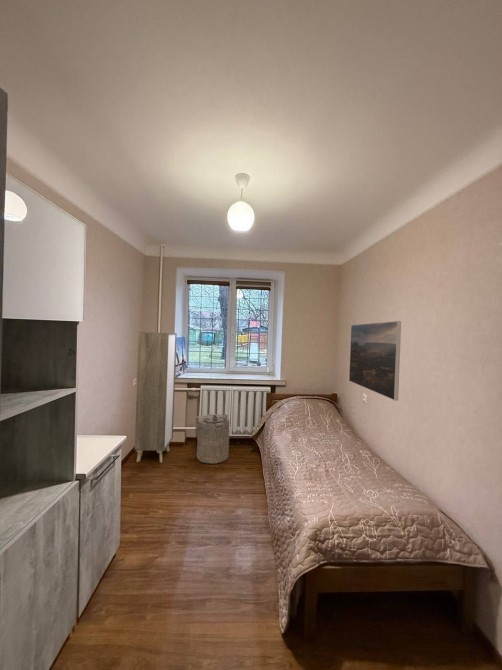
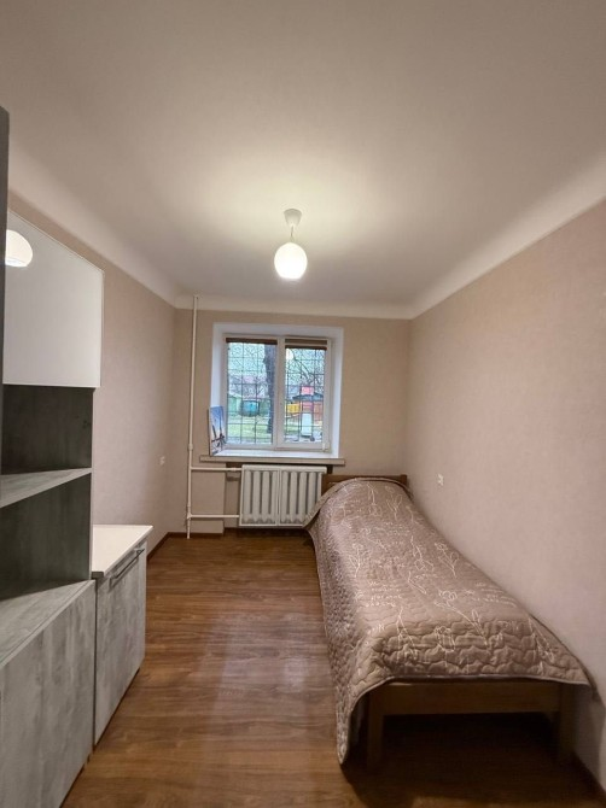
- laundry hamper [194,413,230,464]
- cabinet [134,331,178,464]
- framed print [348,320,402,401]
